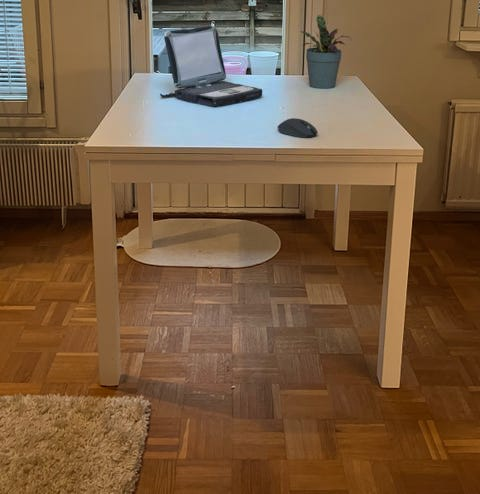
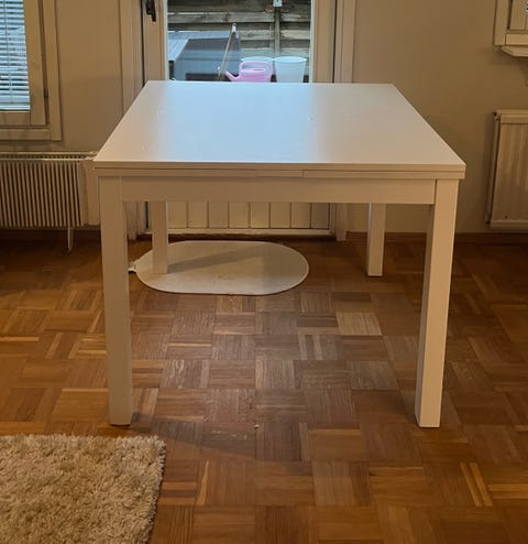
- laptop [159,25,263,108]
- potted plant [300,14,353,89]
- computer mouse [277,117,319,139]
